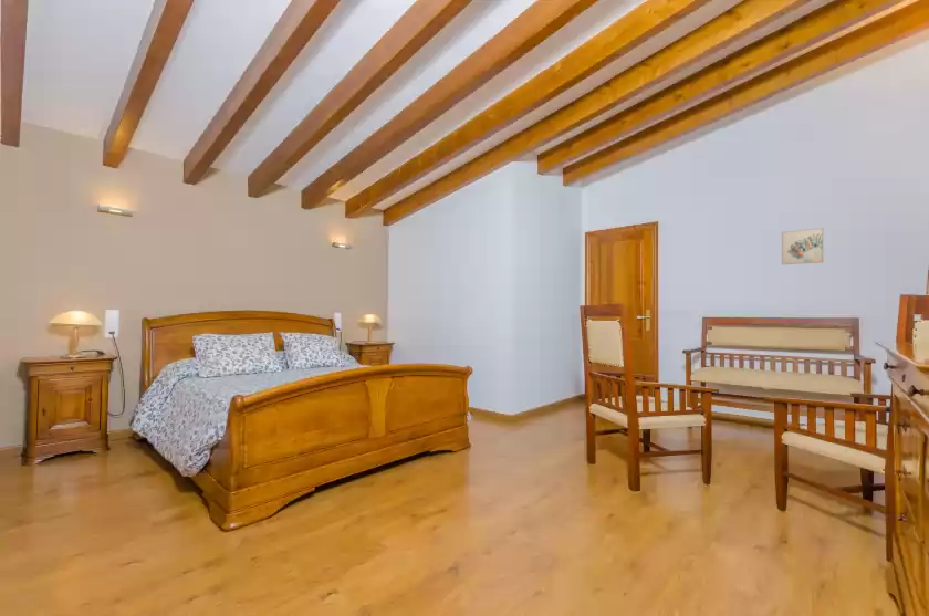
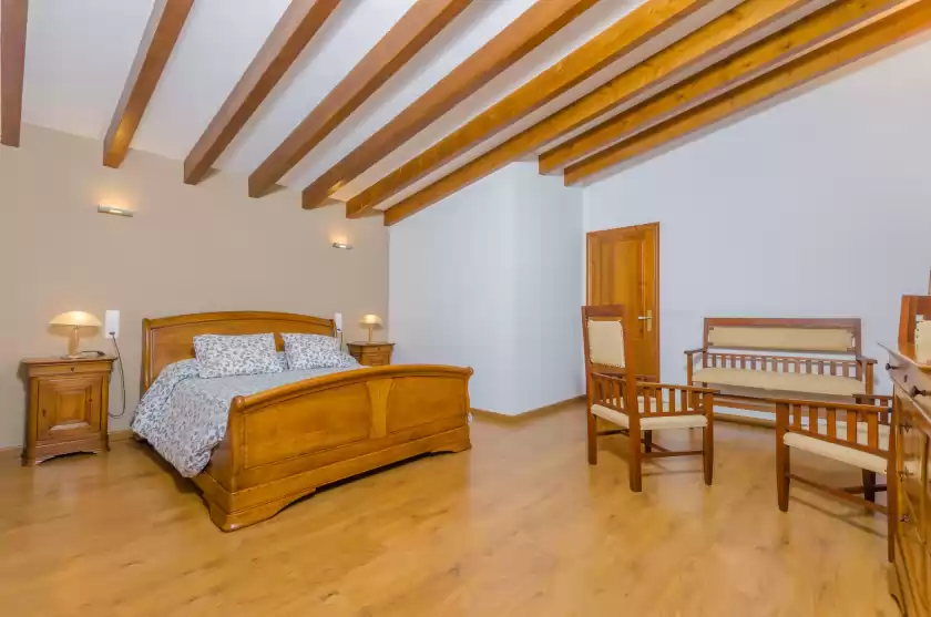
- wall art [781,227,825,265]
